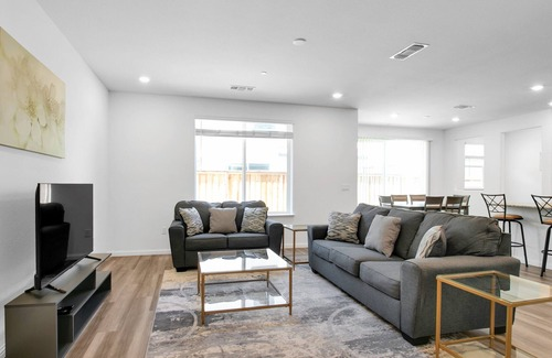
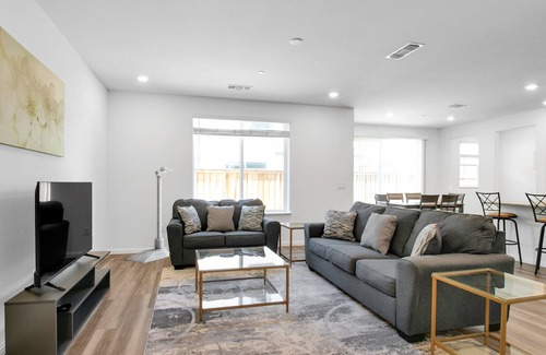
+ street lamp [124,166,174,264]
